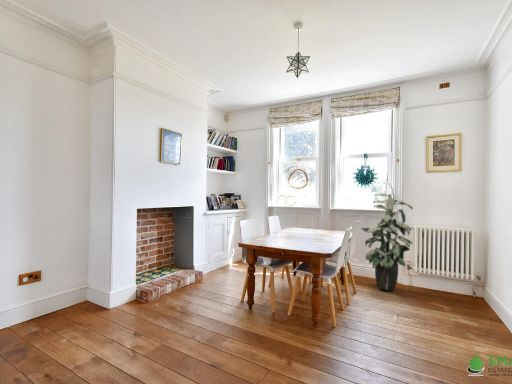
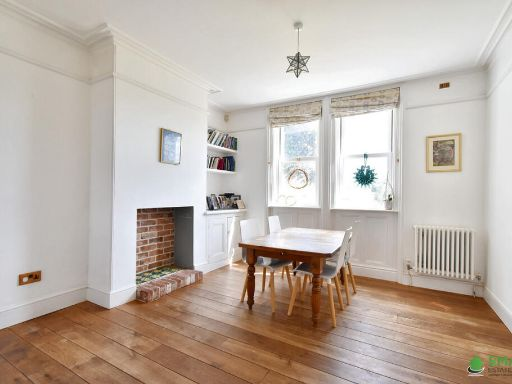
- indoor plant [359,192,414,292]
